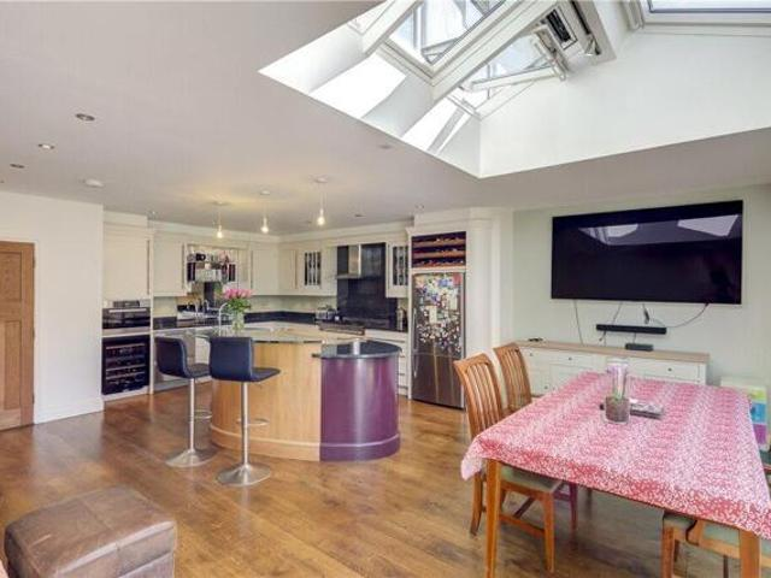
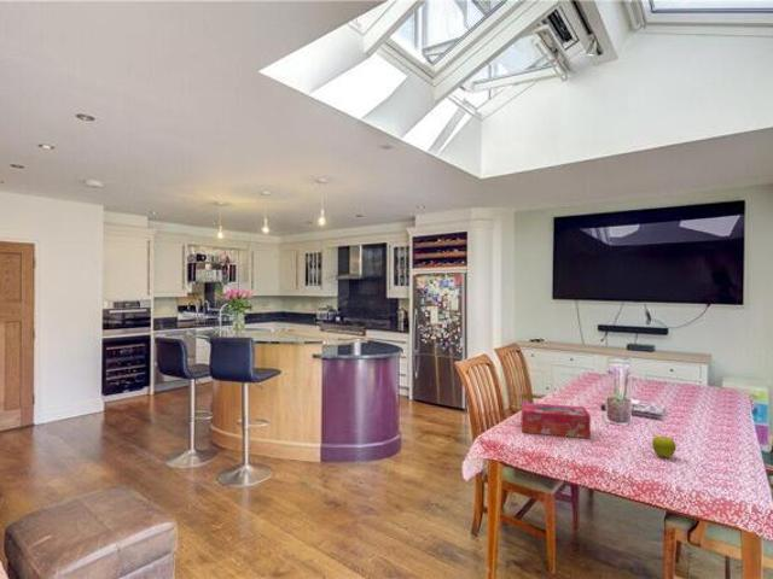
+ tissue box [521,402,592,439]
+ fruit [651,434,676,458]
